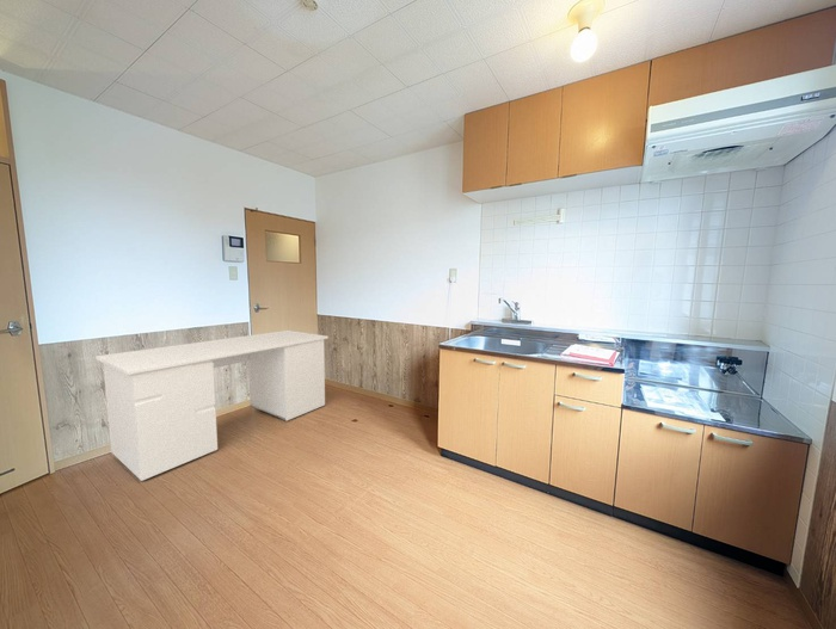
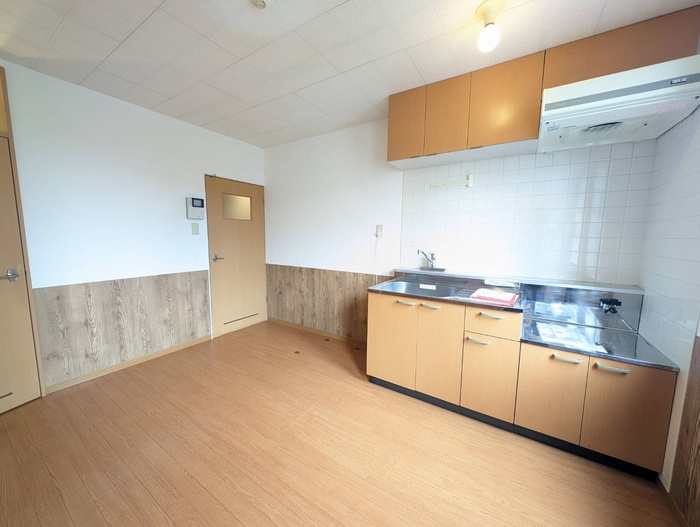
- desk [94,329,330,482]
